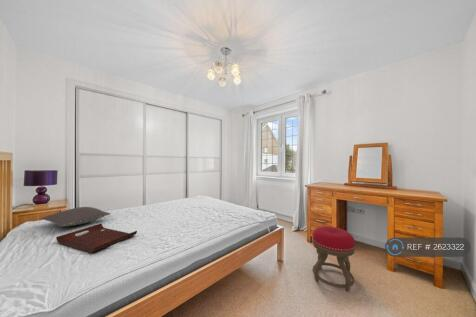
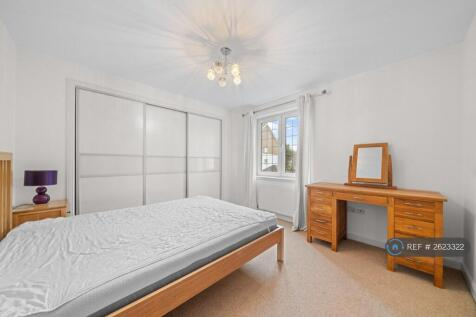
- serving tray [55,223,138,254]
- pillow [41,206,112,228]
- stool [311,225,356,292]
